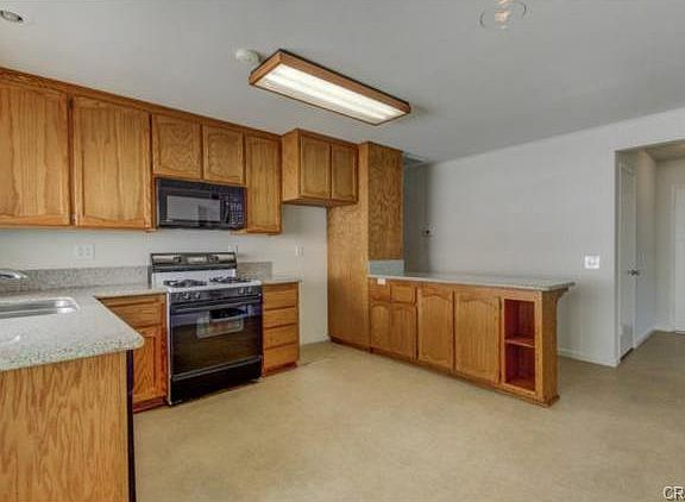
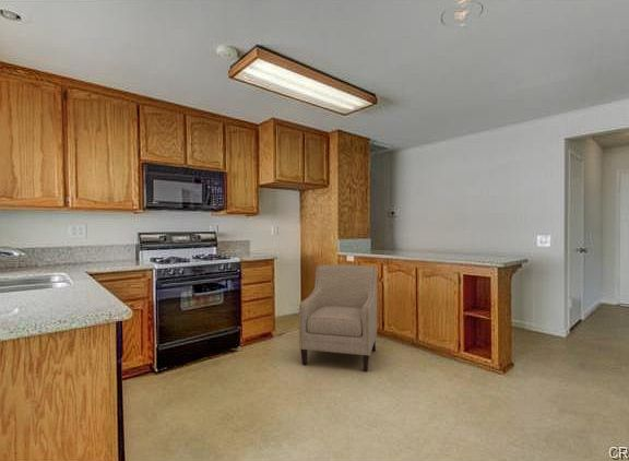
+ chair [298,263,378,373]
